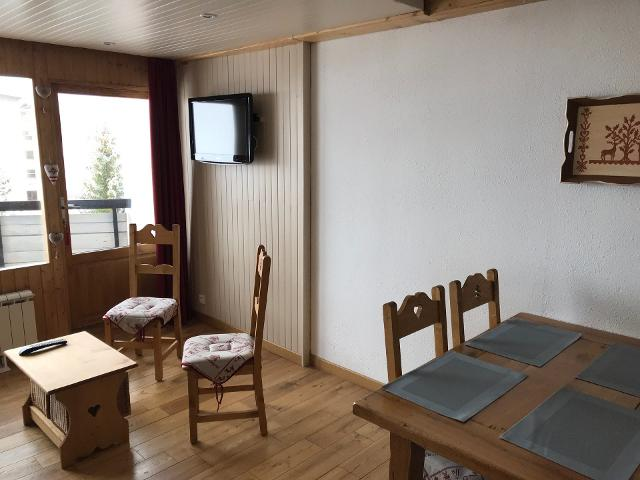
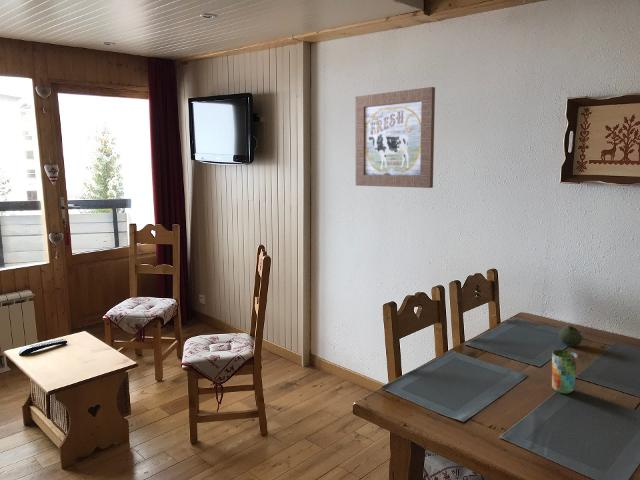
+ cup [551,349,579,395]
+ fruit [558,325,583,347]
+ wall art [354,86,436,189]
